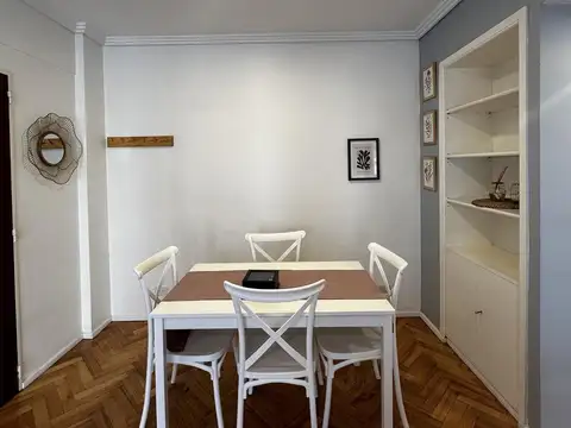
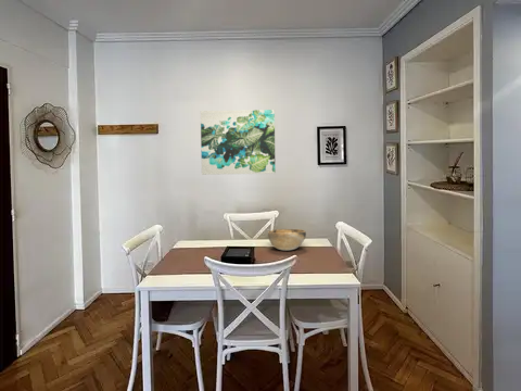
+ wall art [200,109,277,176]
+ decorative bowl [267,228,307,251]
